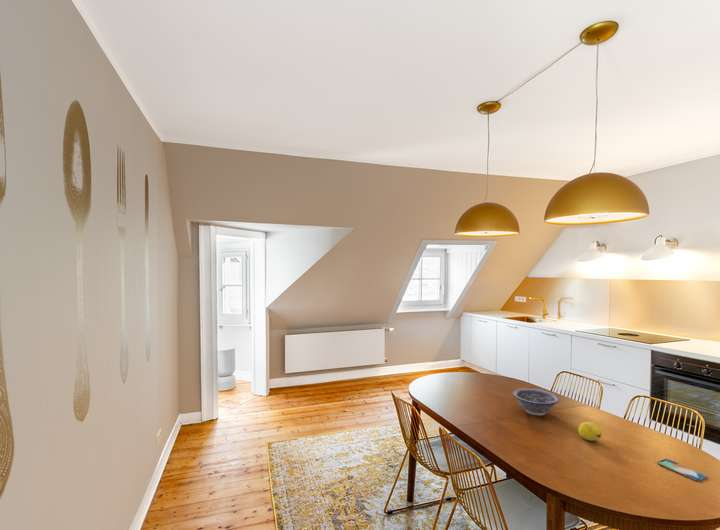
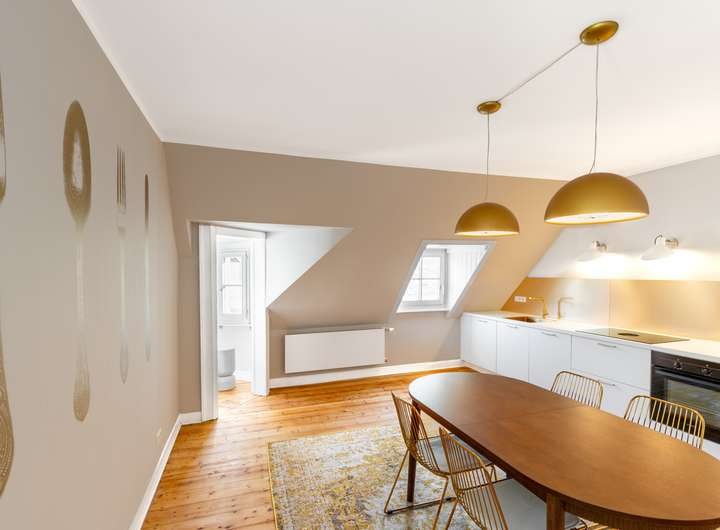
- fruit [577,421,603,442]
- smartphone [656,458,709,482]
- decorative bowl [512,388,561,416]
